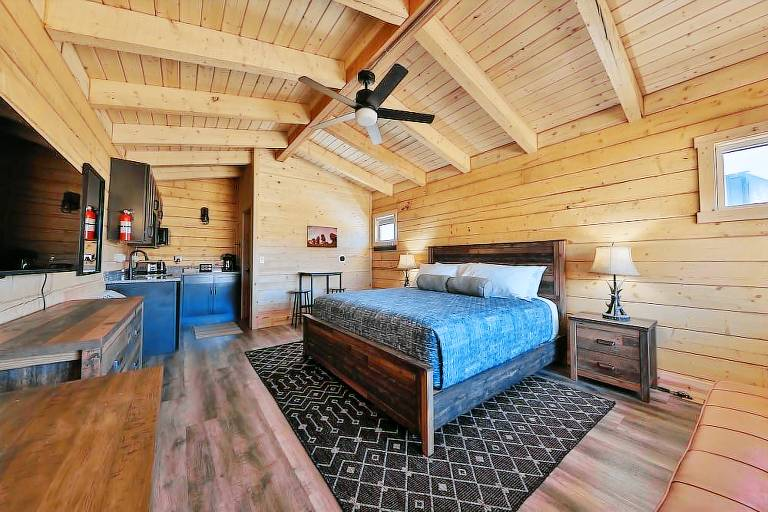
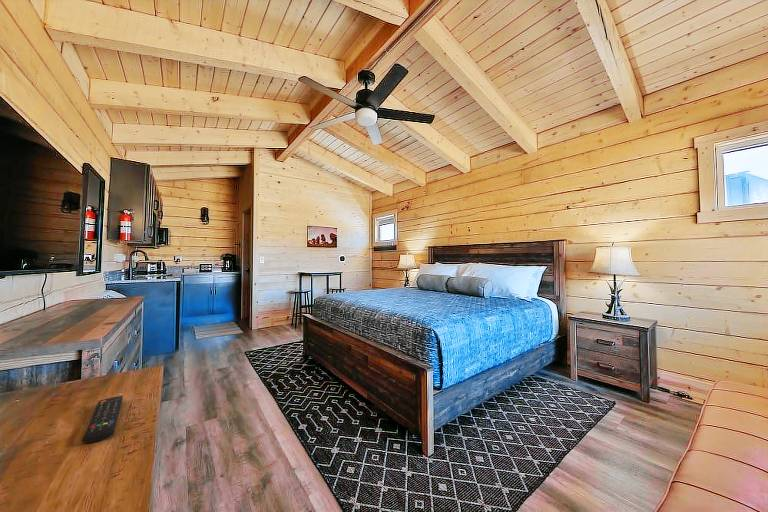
+ remote control [82,395,124,444]
